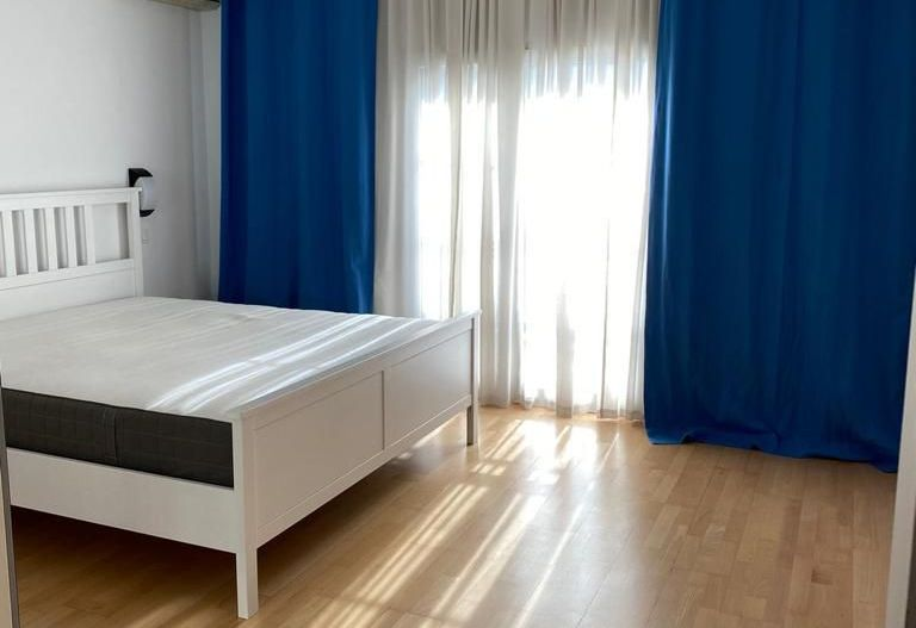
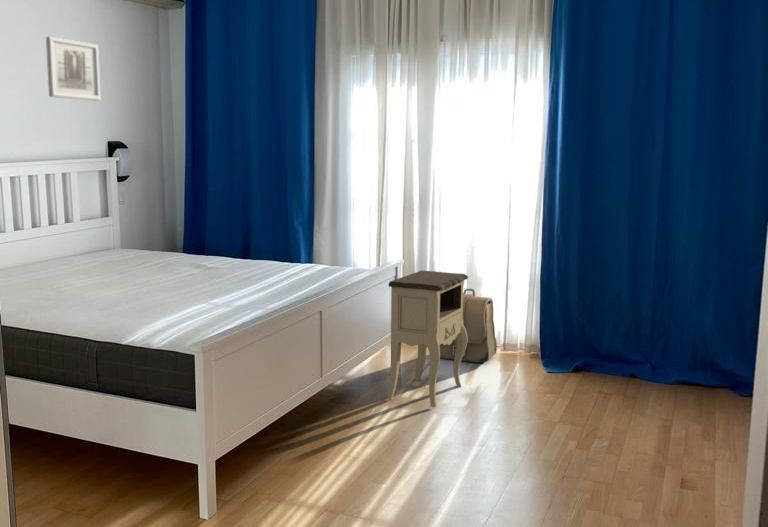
+ nightstand [385,269,469,408]
+ wall art [45,36,101,102]
+ backpack [439,288,498,364]
